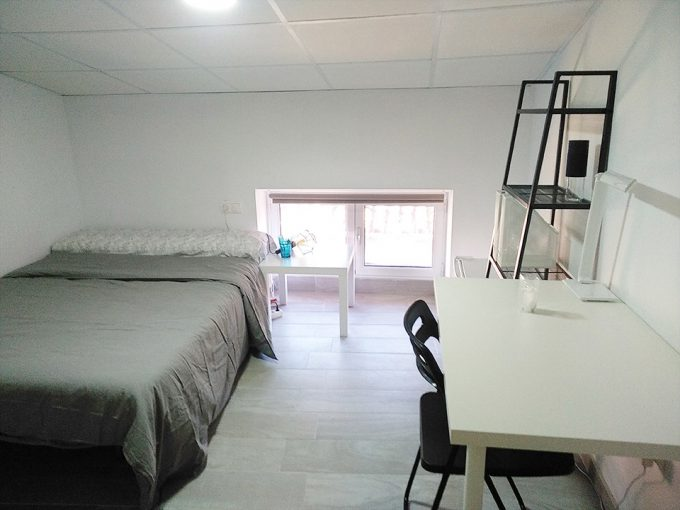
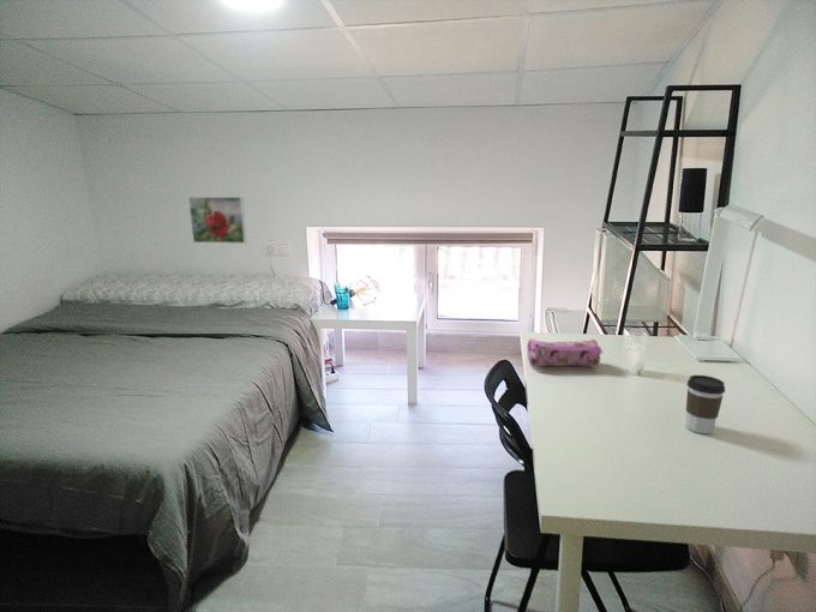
+ coffee cup [685,374,726,434]
+ pencil case [527,337,604,368]
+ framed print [187,196,247,245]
